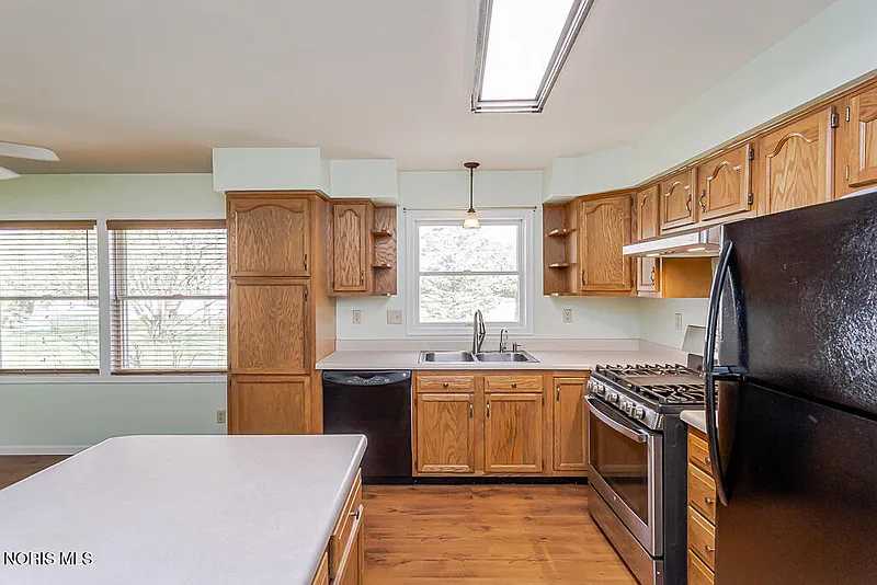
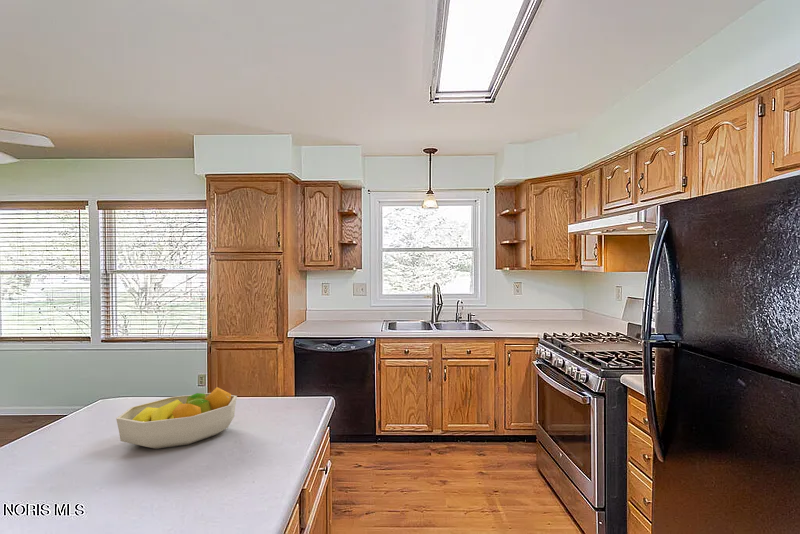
+ fruit bowl [115,386,238,450]
